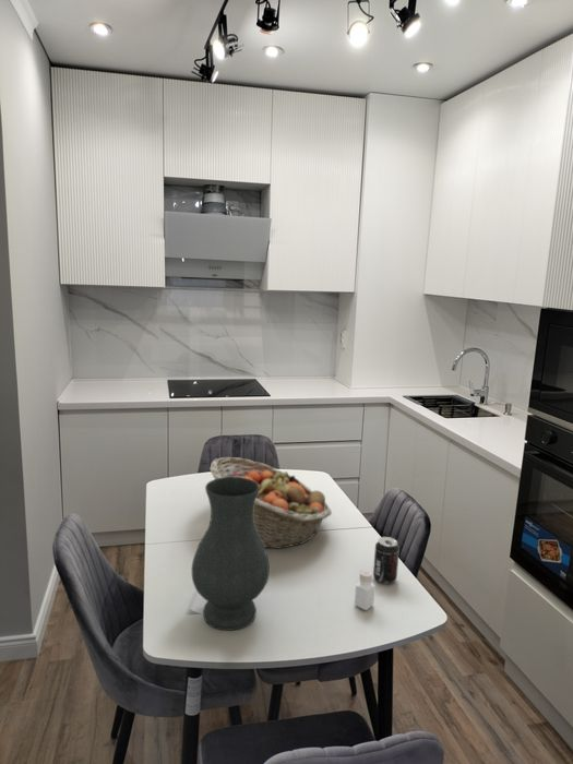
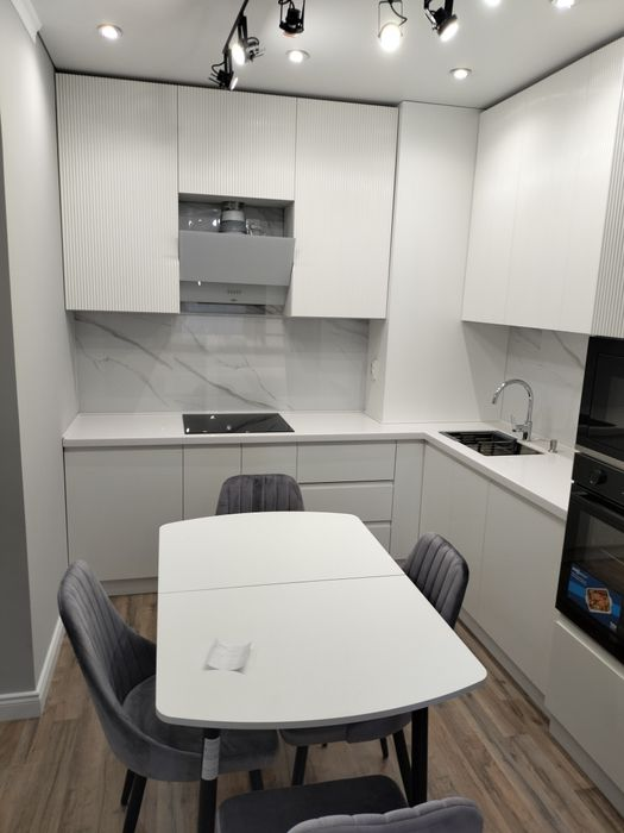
- vase [191,477,271,632]
- beverage can [372,536,401,585]
- fruit basket [208,456,333,549]
- pepper shaker [354,569,375,611]
